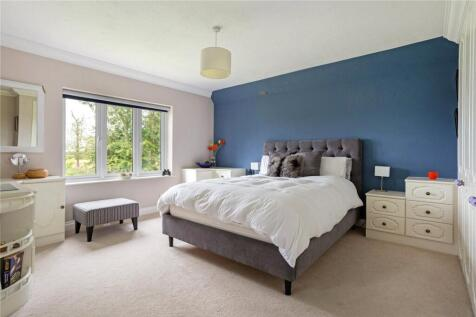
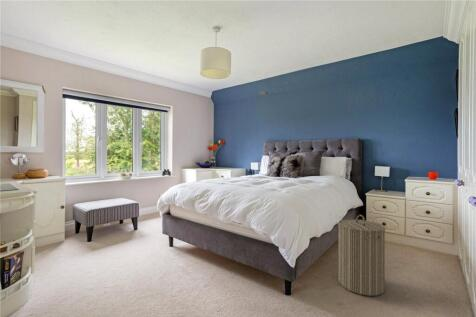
+ laundry hamper [337,214,386,297]
